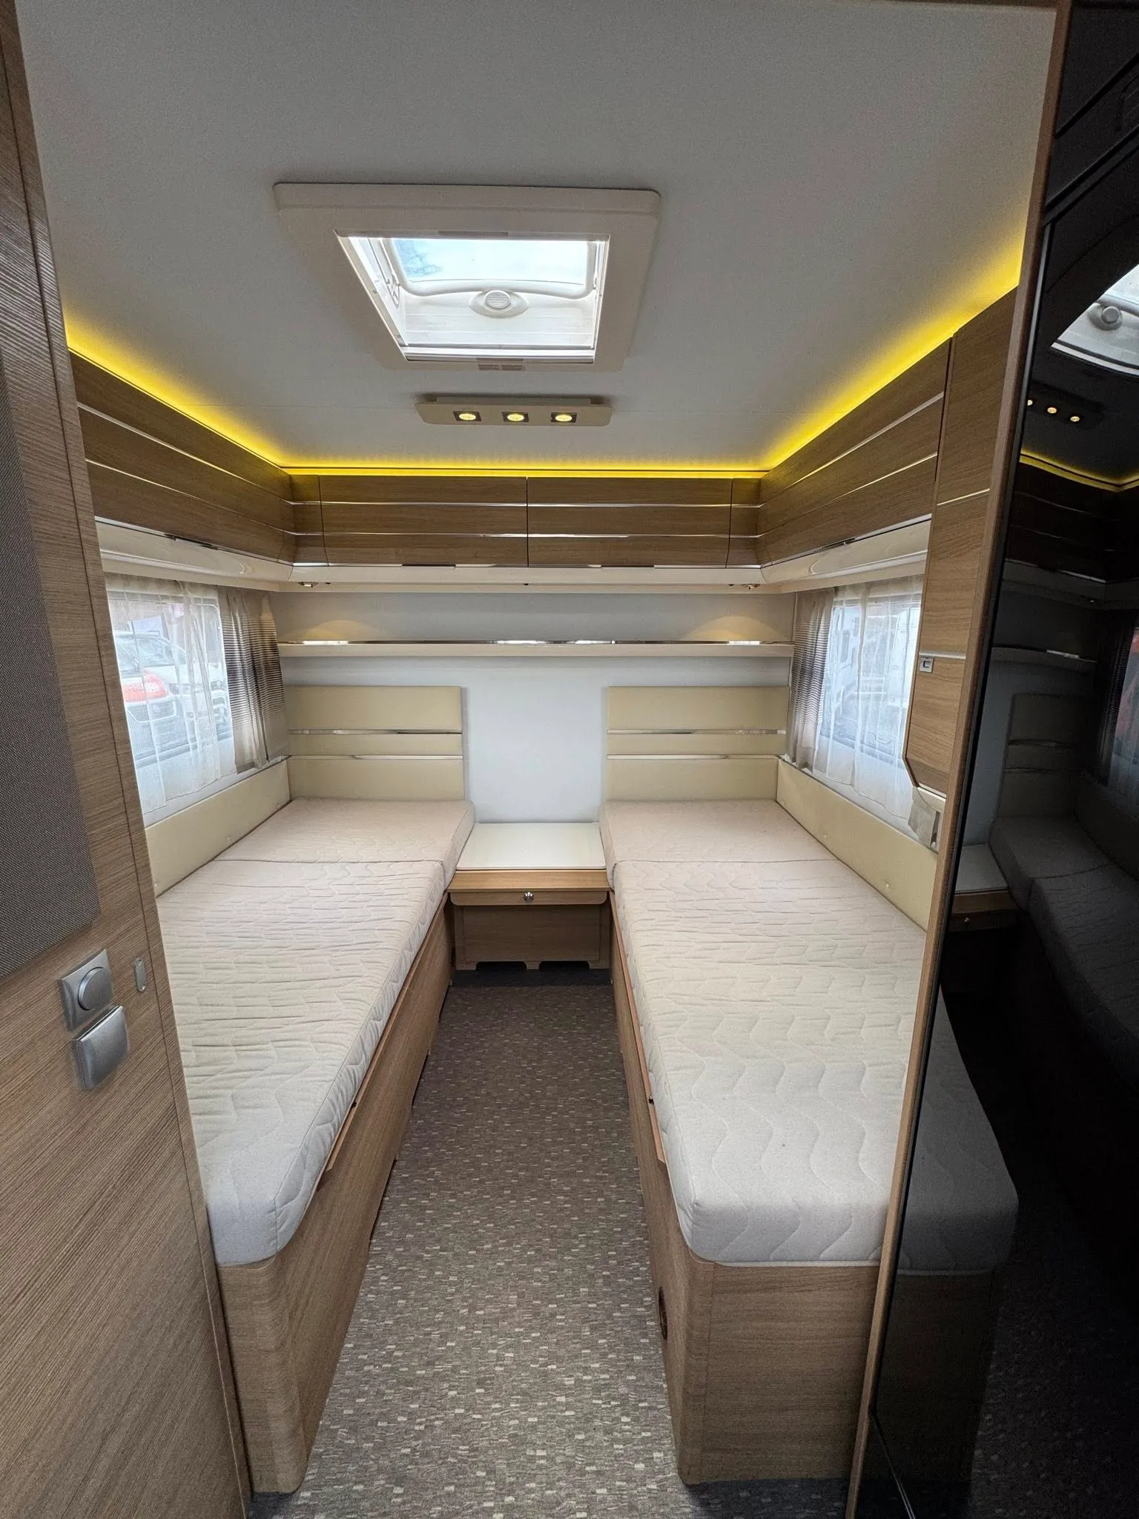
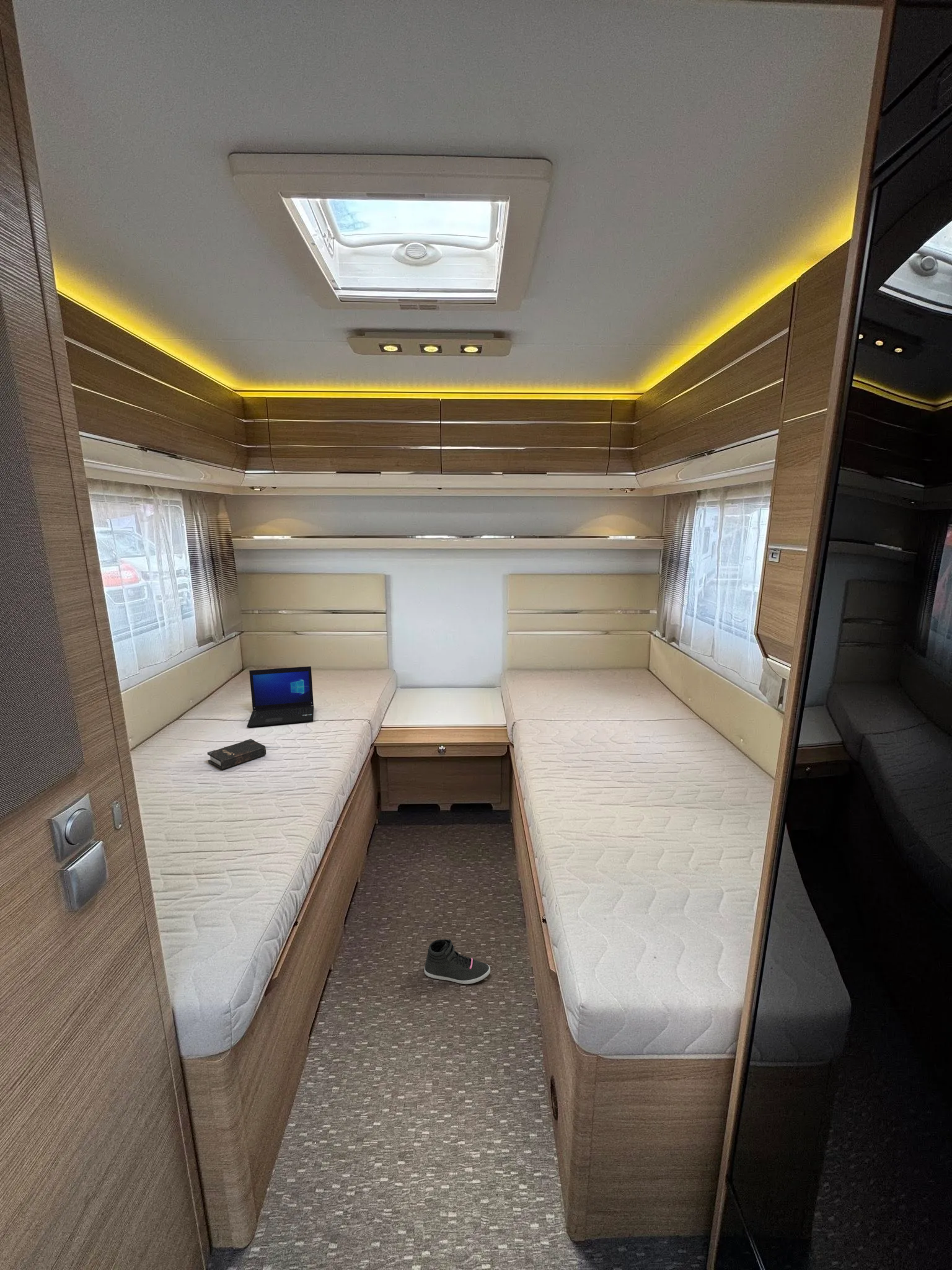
+ sneaker [423,939,491,985]
+ hardback book [207,738,267,770]
+ laptop [247,665,314,728]
